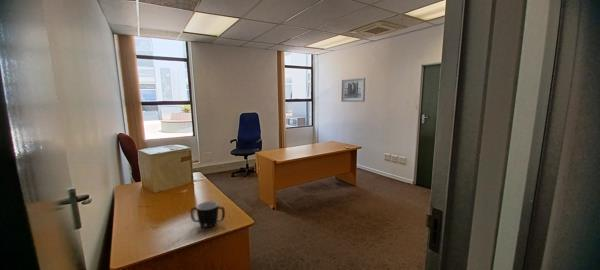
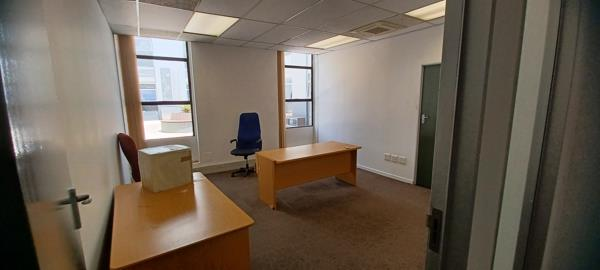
- wall art [340,77,366,103]
- mug [190,200,226,229]
